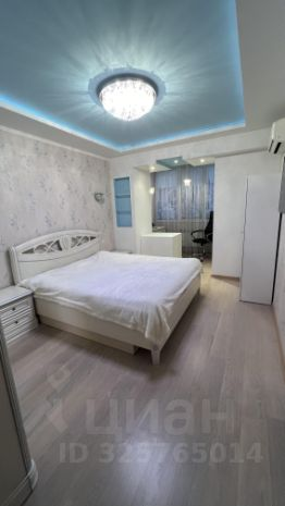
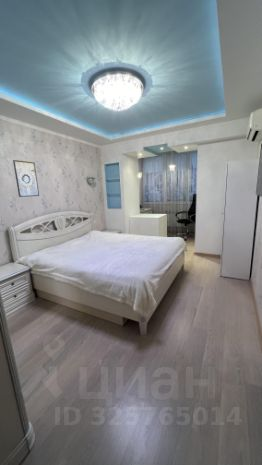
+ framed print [12,159,40,198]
